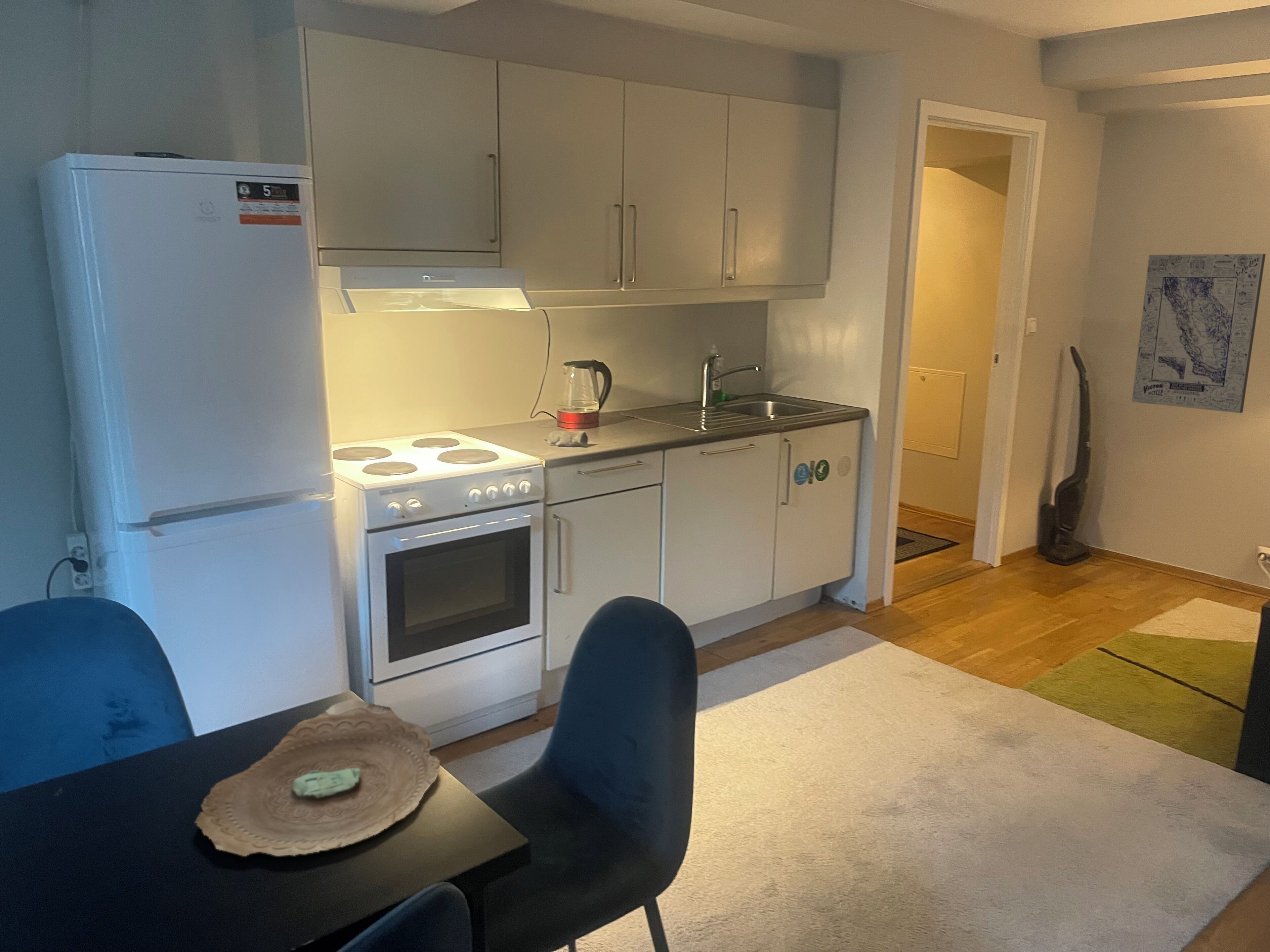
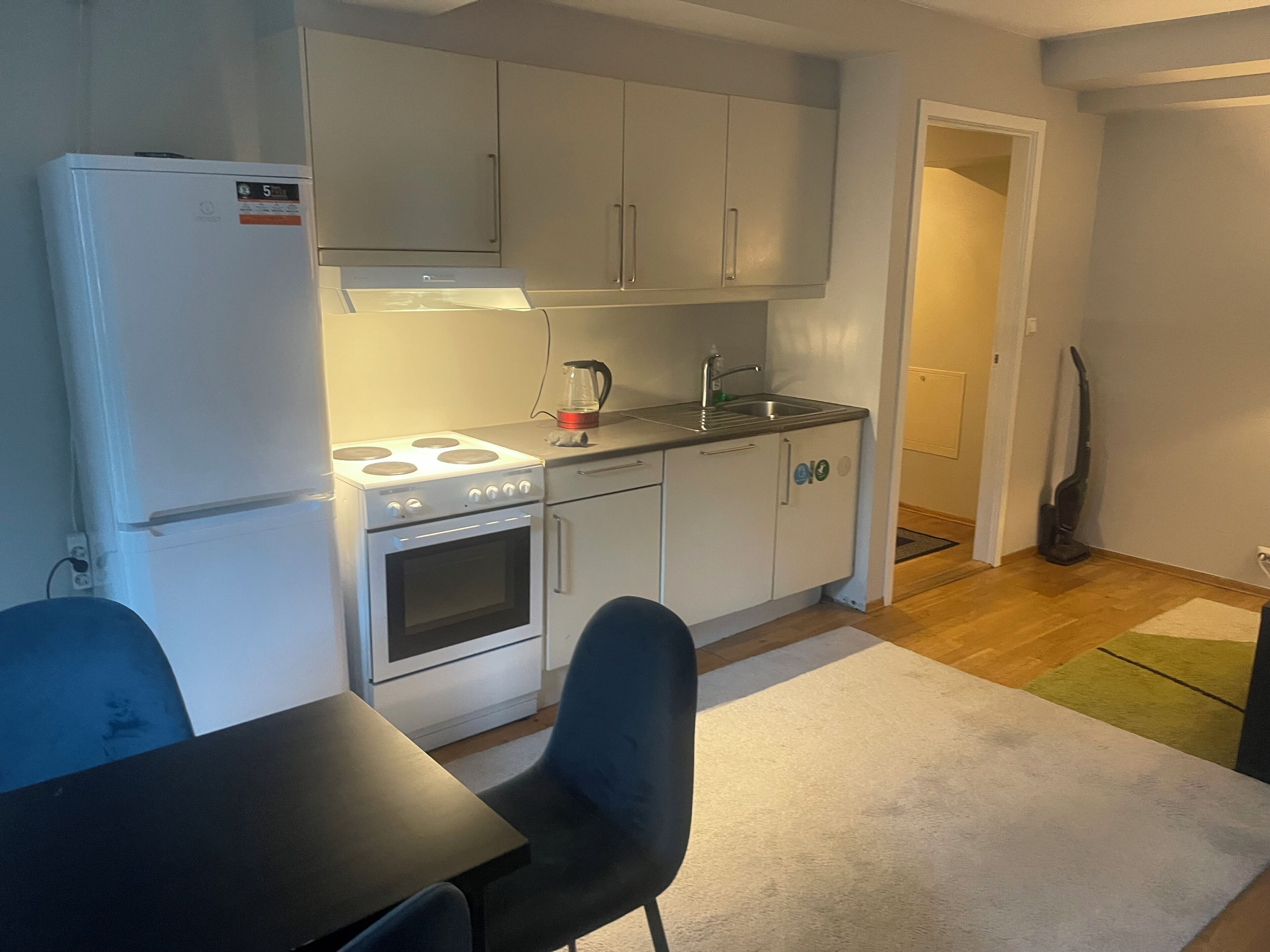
- decorative bowl [194,699,441,857]
- wall art [1131,254,1266,414]
